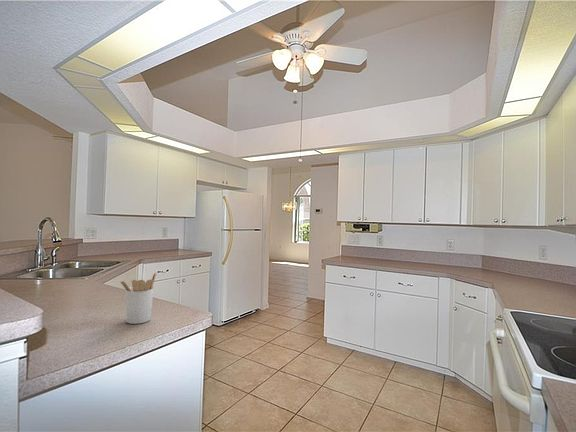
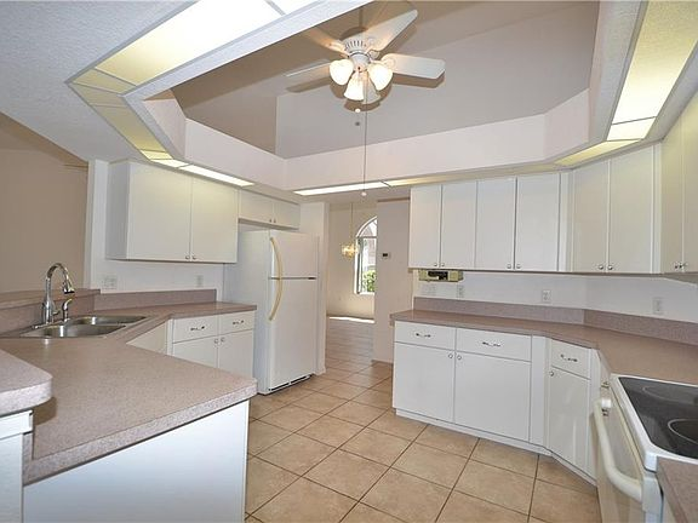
- utensil holder [119,272,157,325]
